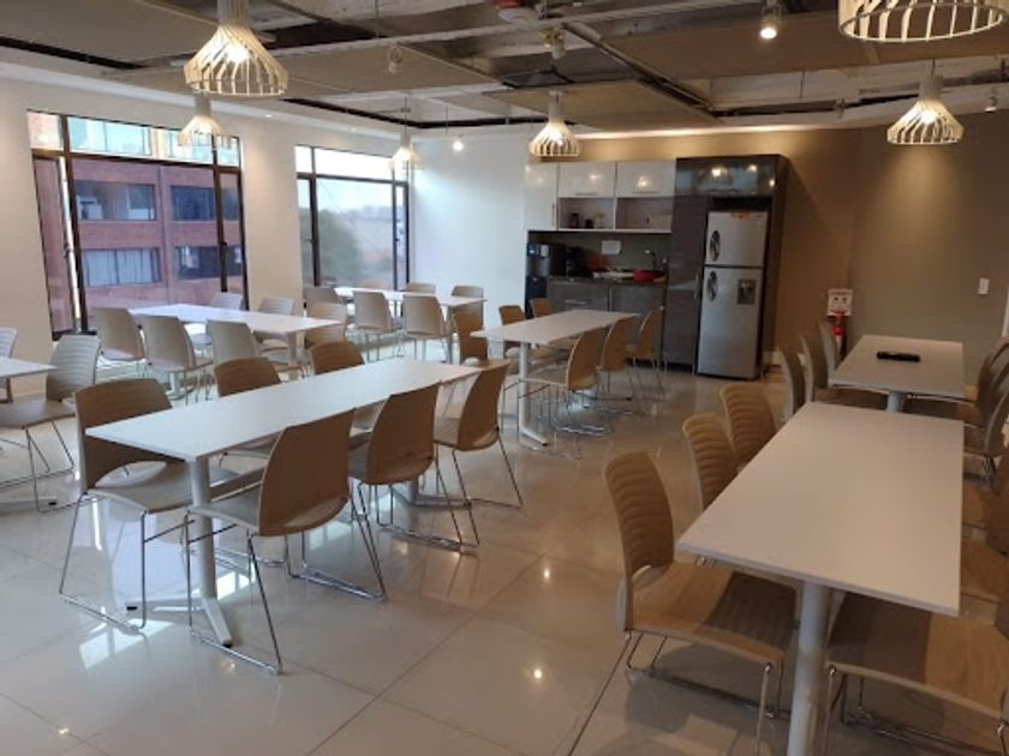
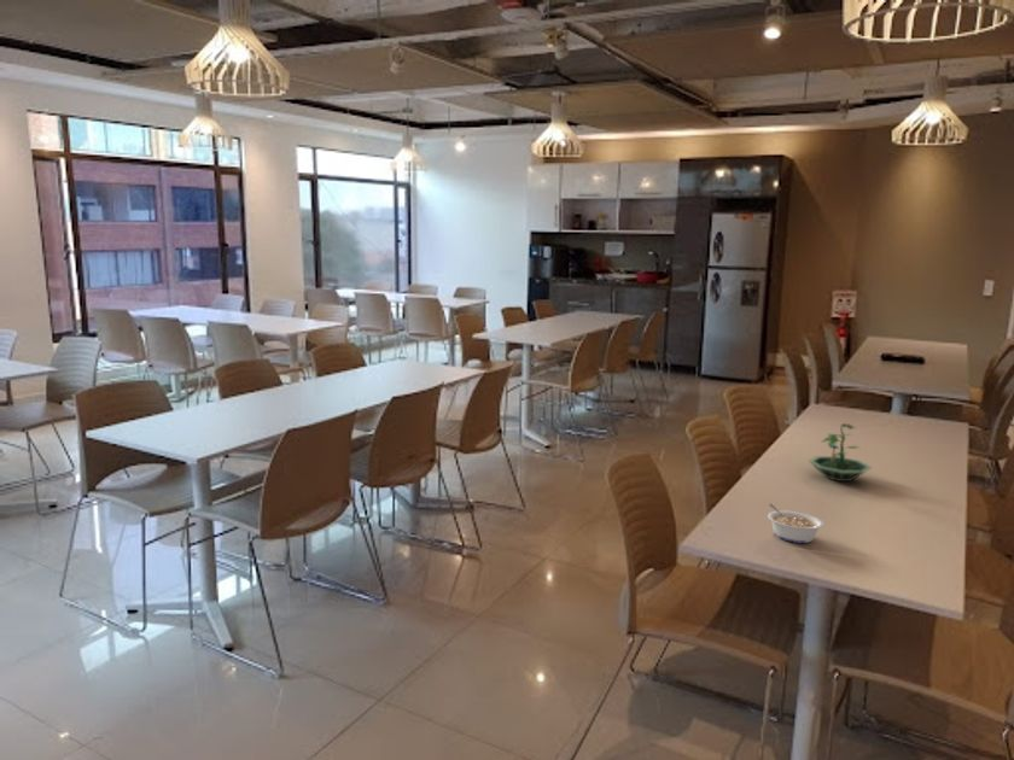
+ legume [767,503,824,544]
+ terrarium [808,422,874,483]
